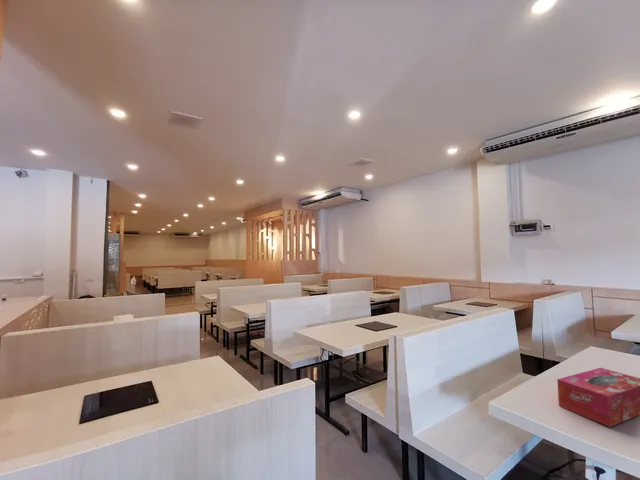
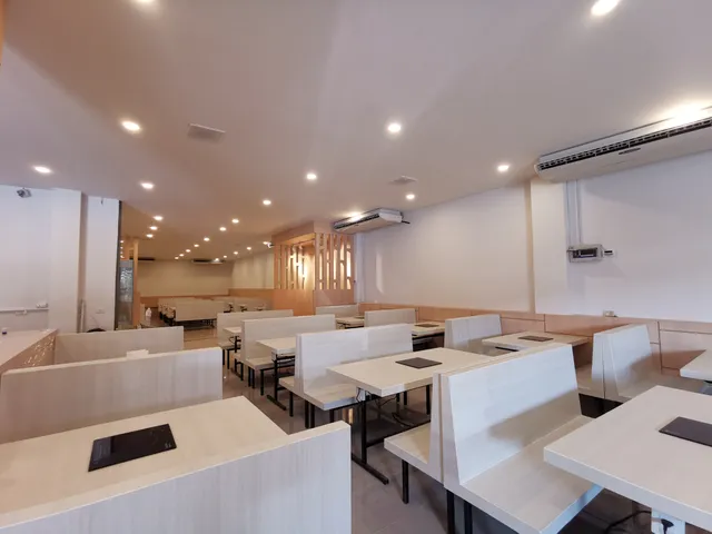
- tissue box [556,367,640,428]
